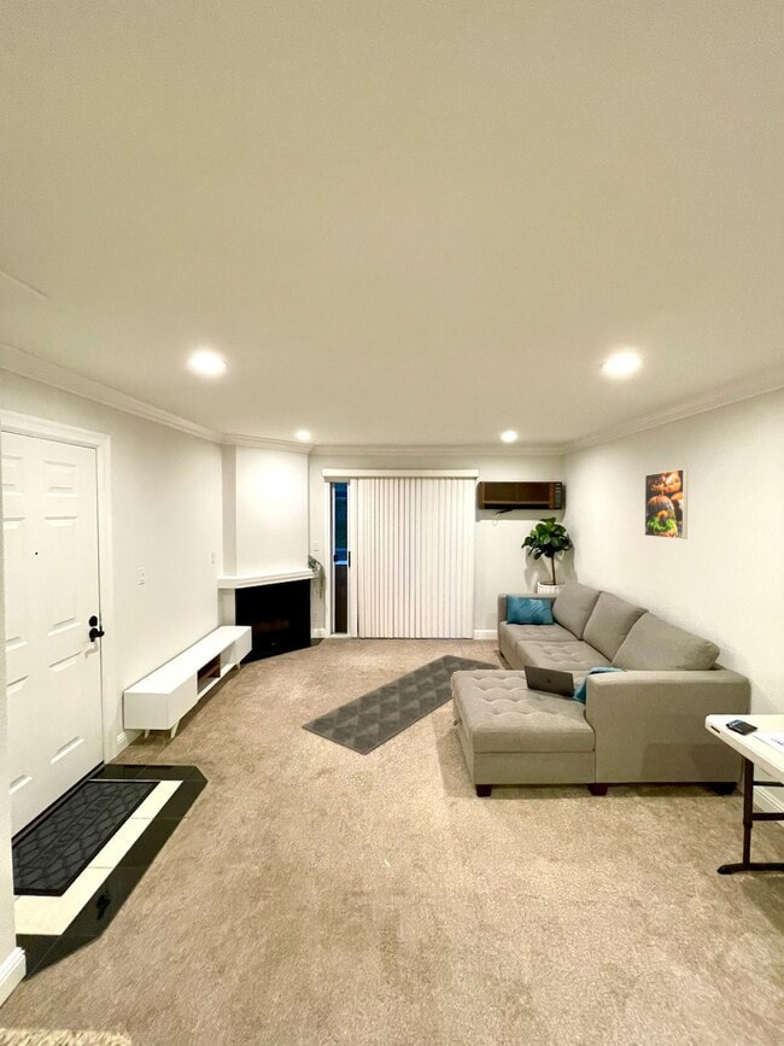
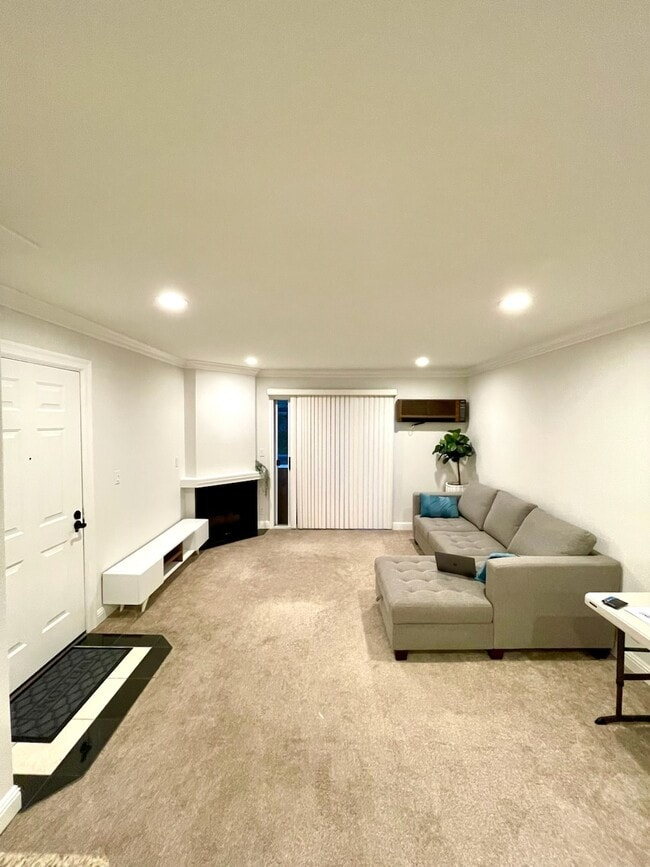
- rug [300,654,501,755]
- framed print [644,468,689,540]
